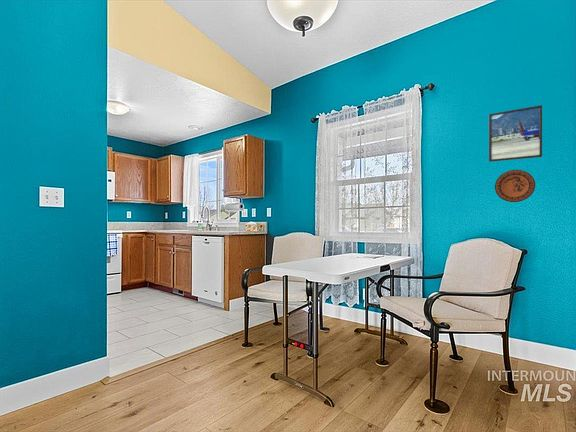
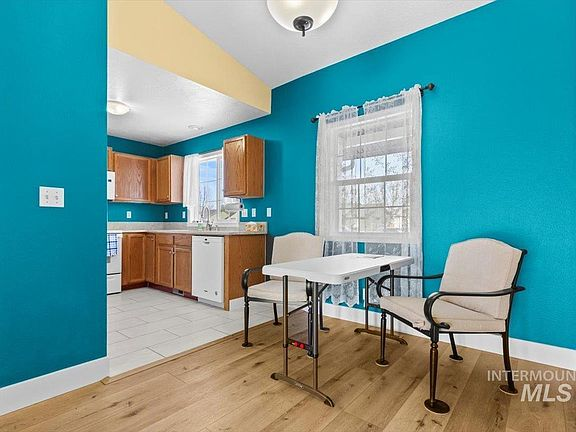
- decorative plate [494,169,536,203]
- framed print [488,104,543,163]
